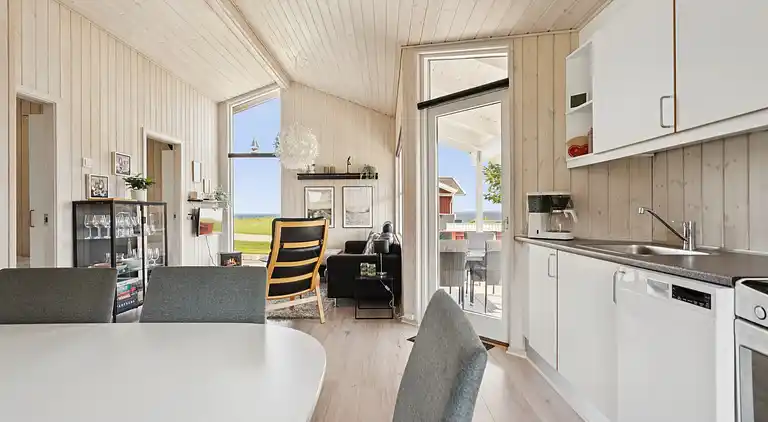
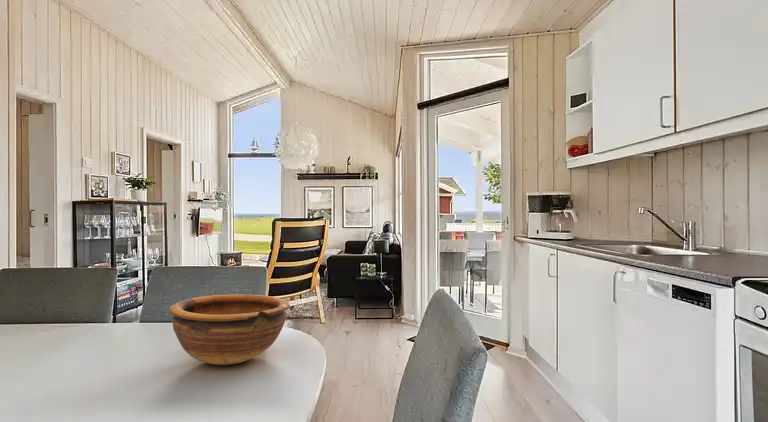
+ bowl [168,293,291,366]
